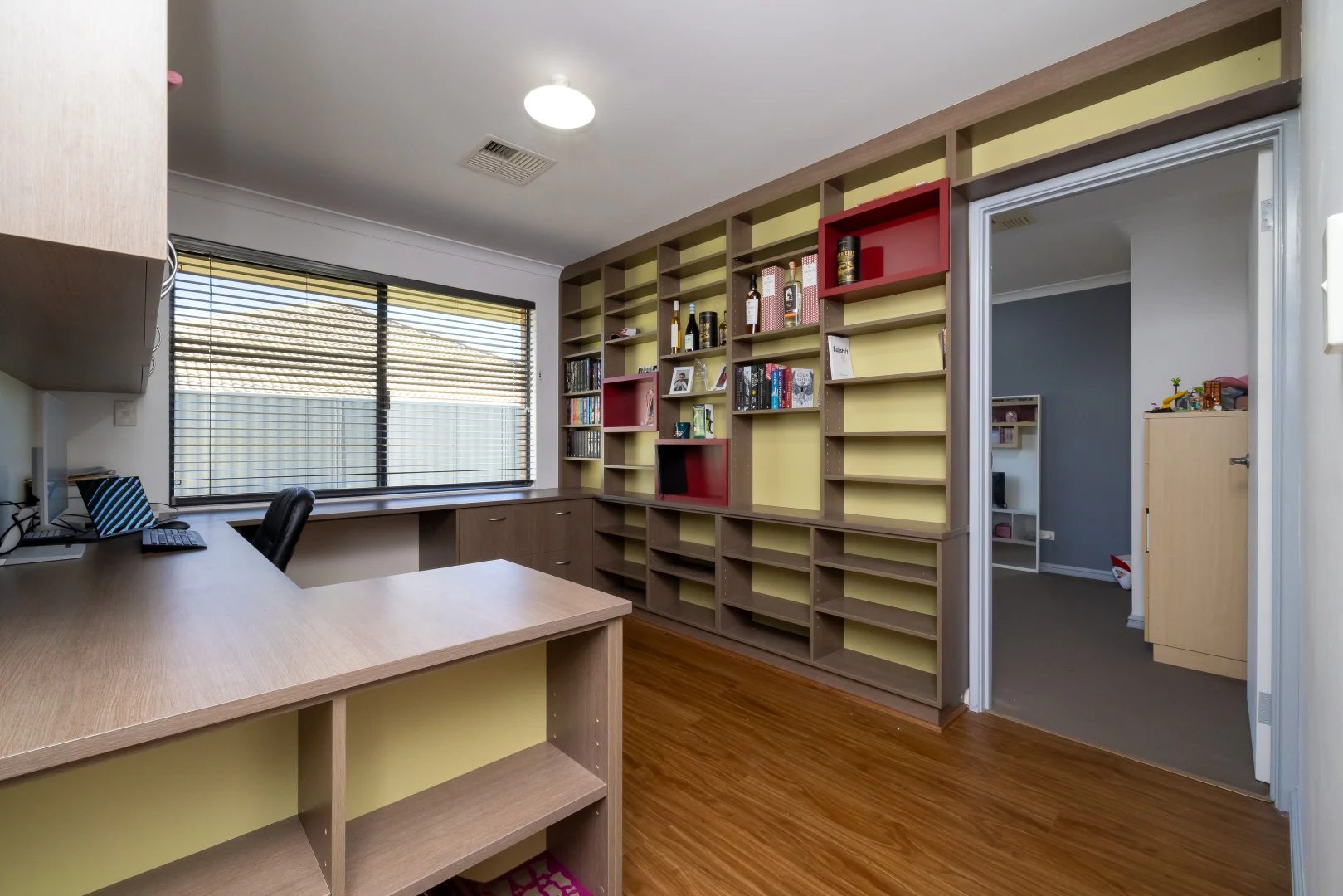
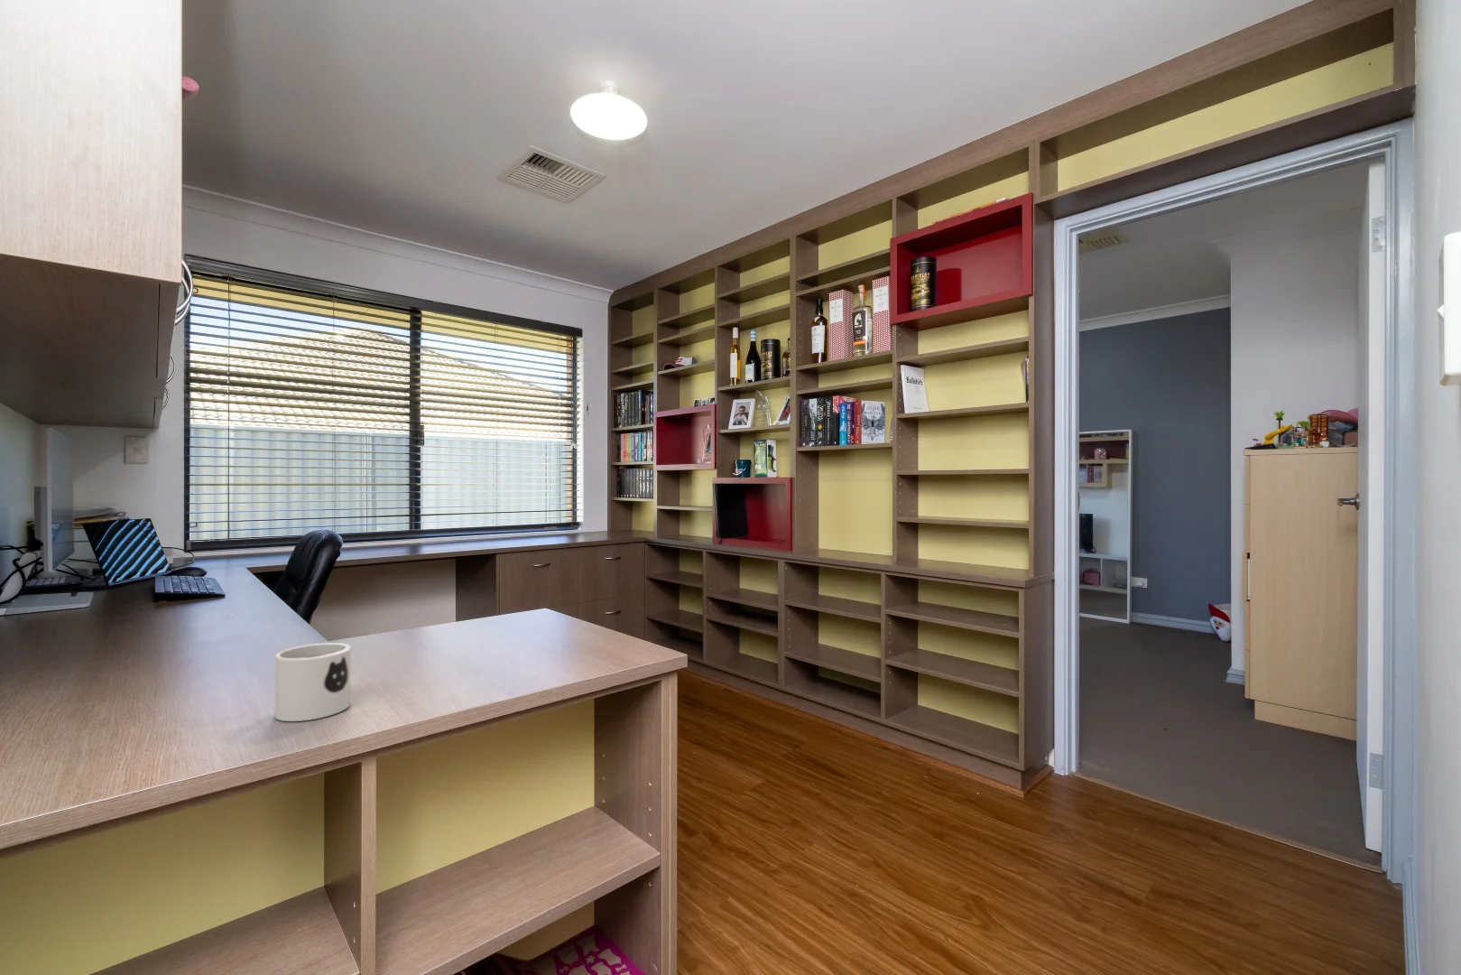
+ mug [274,642,351,723]
